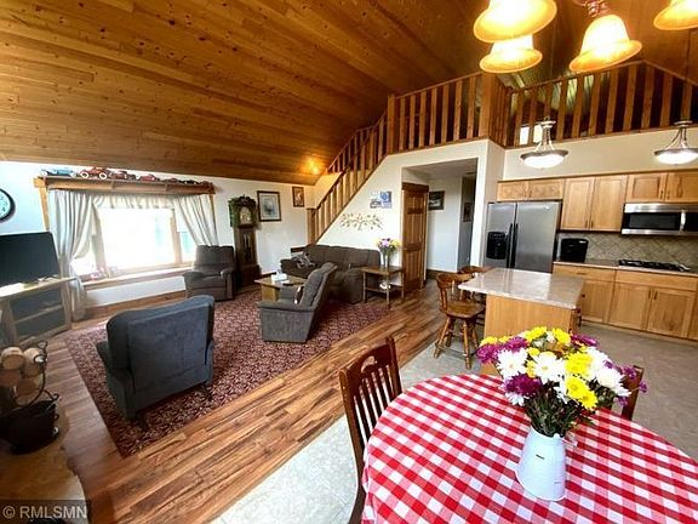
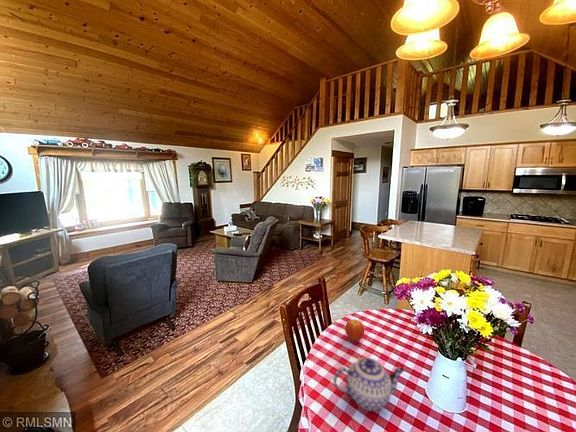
+ fruit [344,318,366,343]
+ teapot [332,356,405,412]
